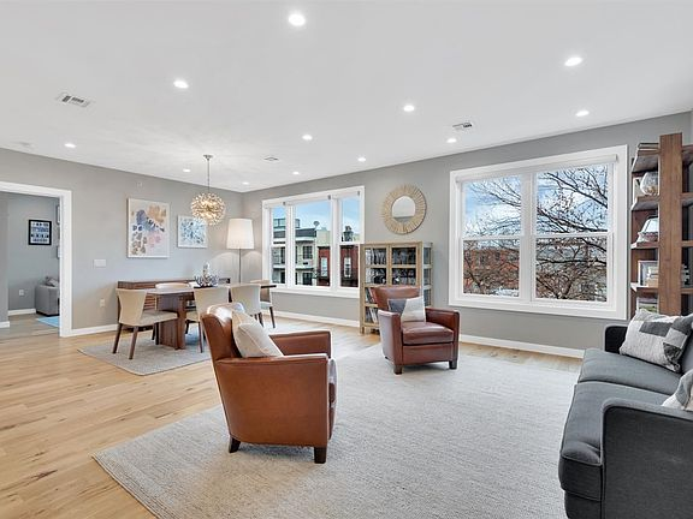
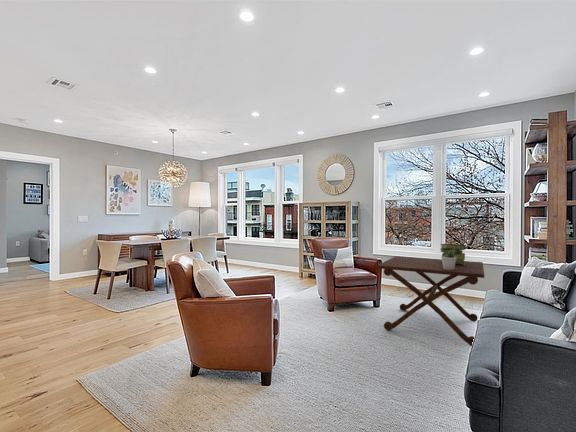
+ potted plant [440,249,457,270]
+ stack of books [439,243,467,265]
+ side table [376,255,485,347]
